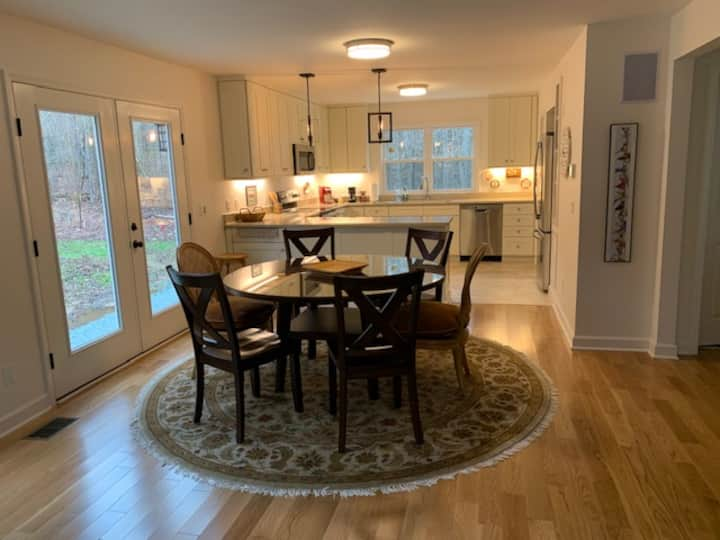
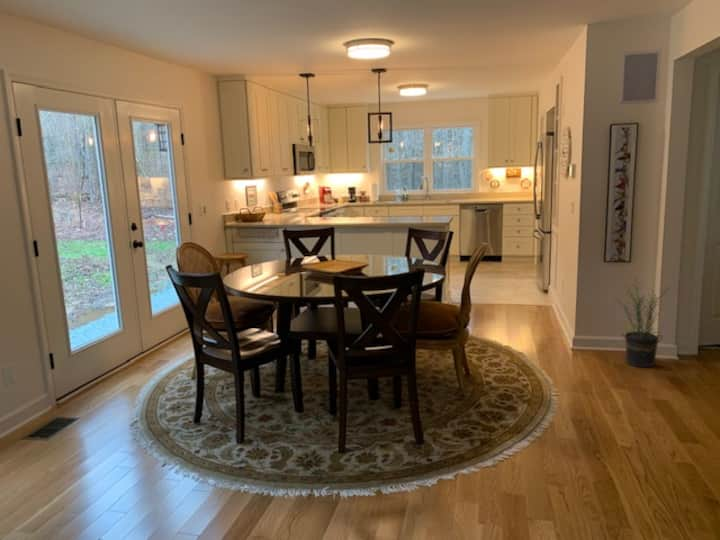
+ potted plant [614,277,678,368]
